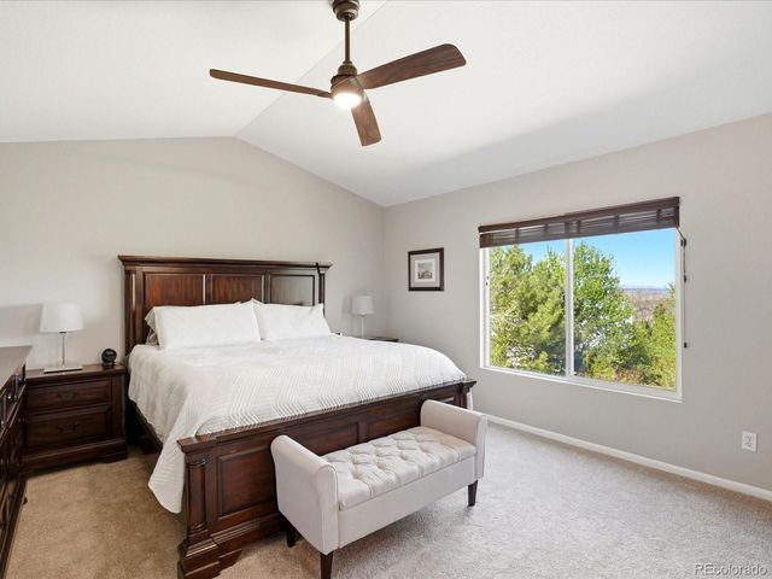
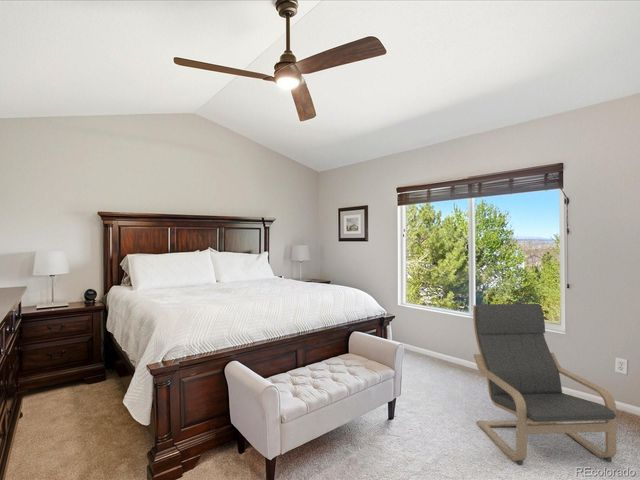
+ lounge chair [472,303,618,466]
